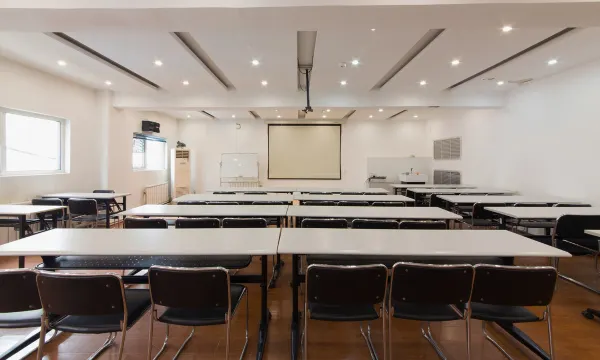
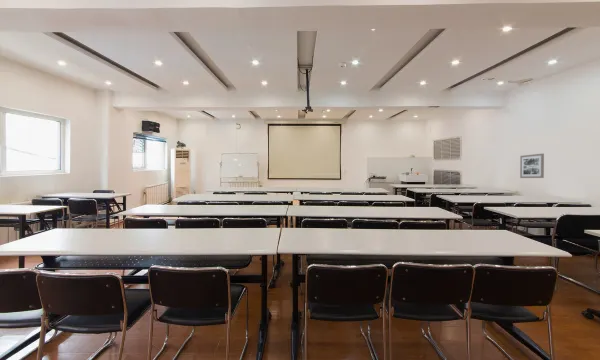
+ wall art [519,153,545,179]
